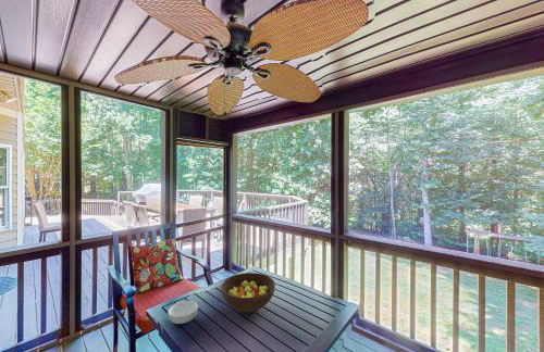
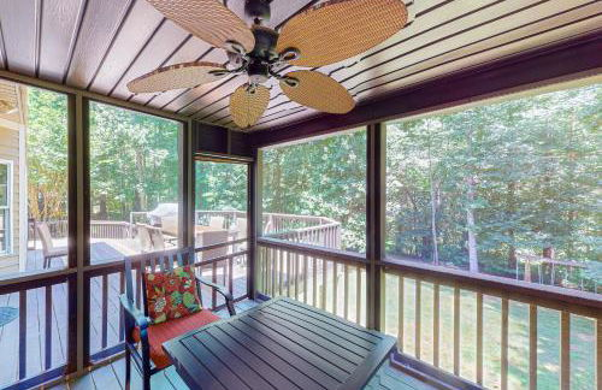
- fruit bowl [220,272,276,315]
- cereal bowl [168,300,199,325]
